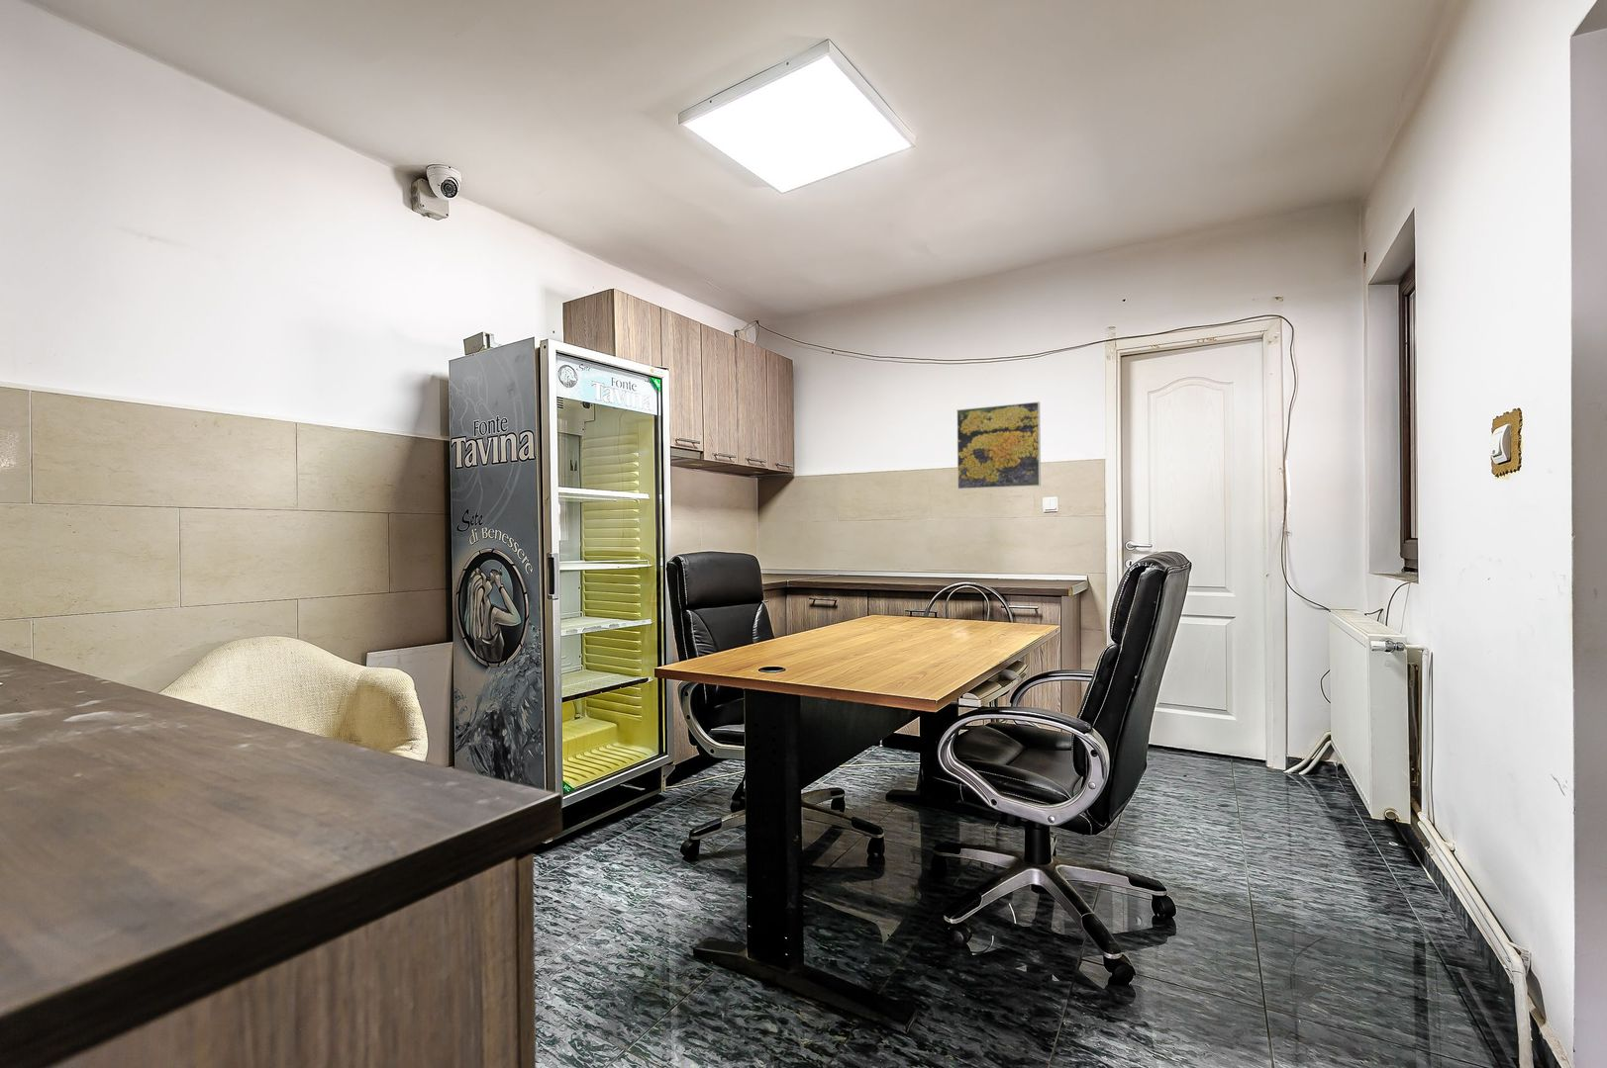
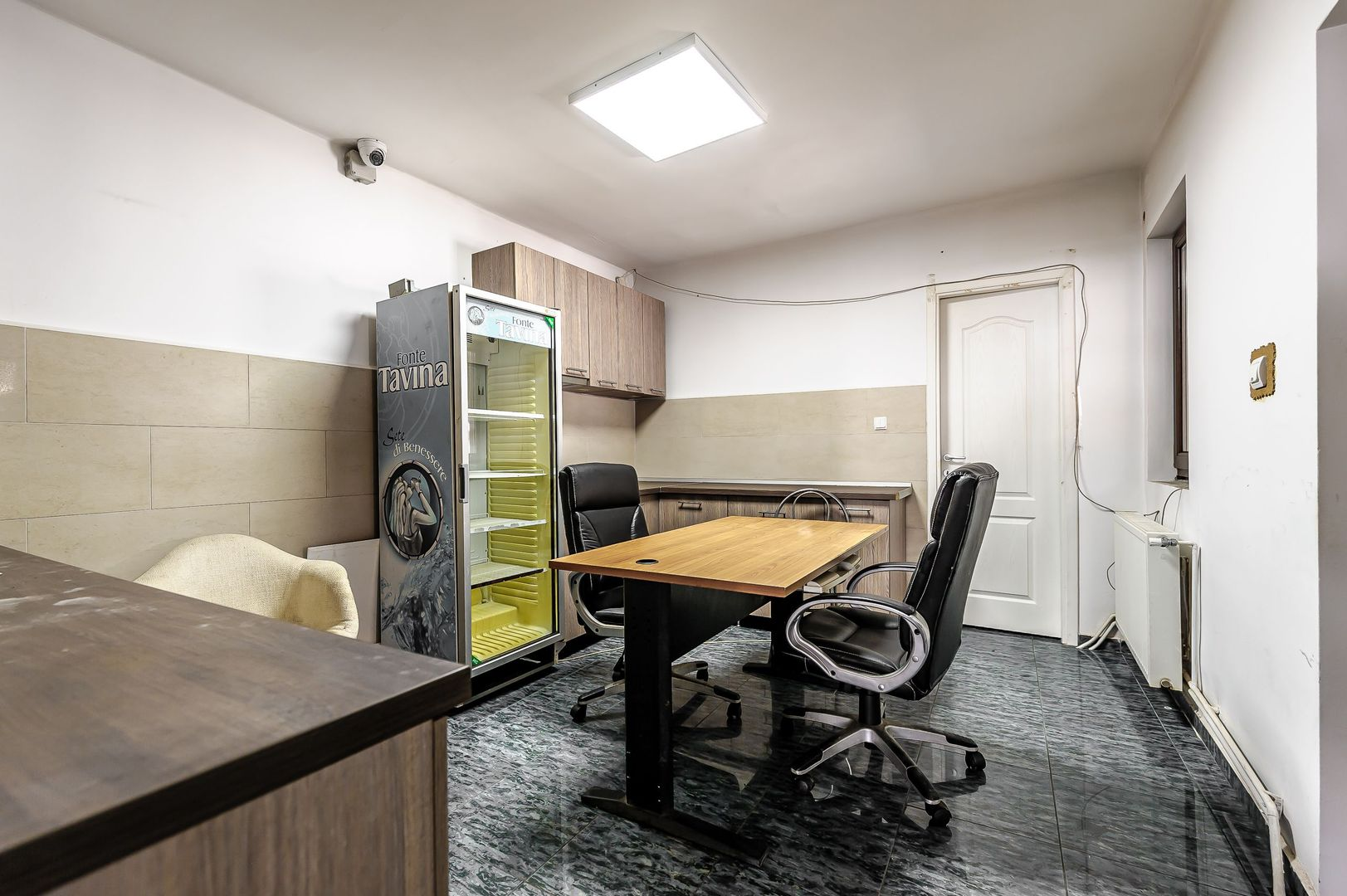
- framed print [956,401,1042,490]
